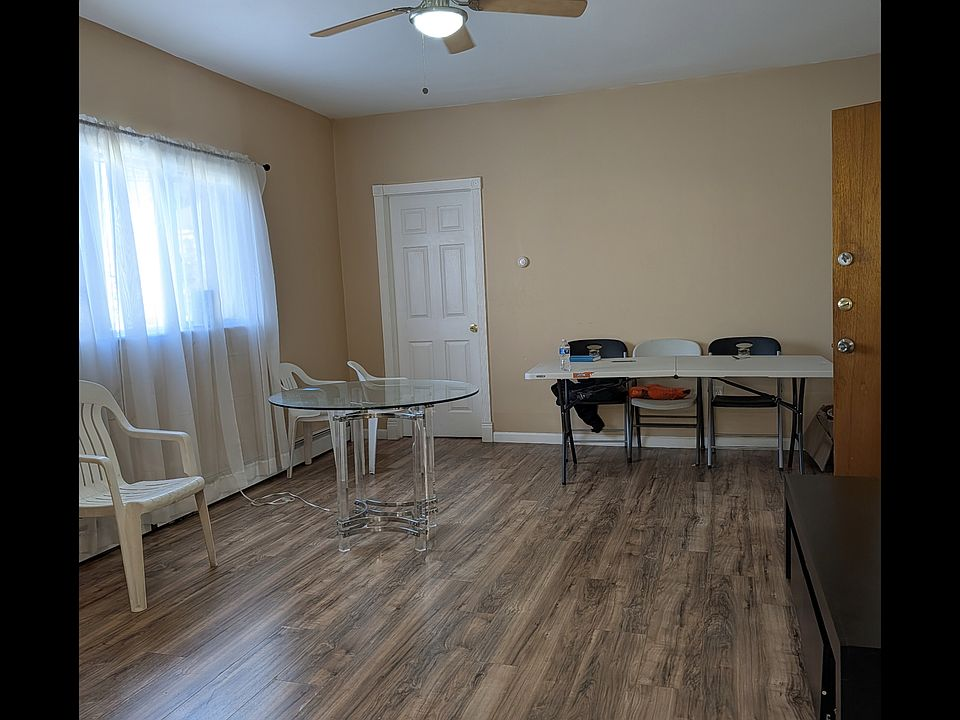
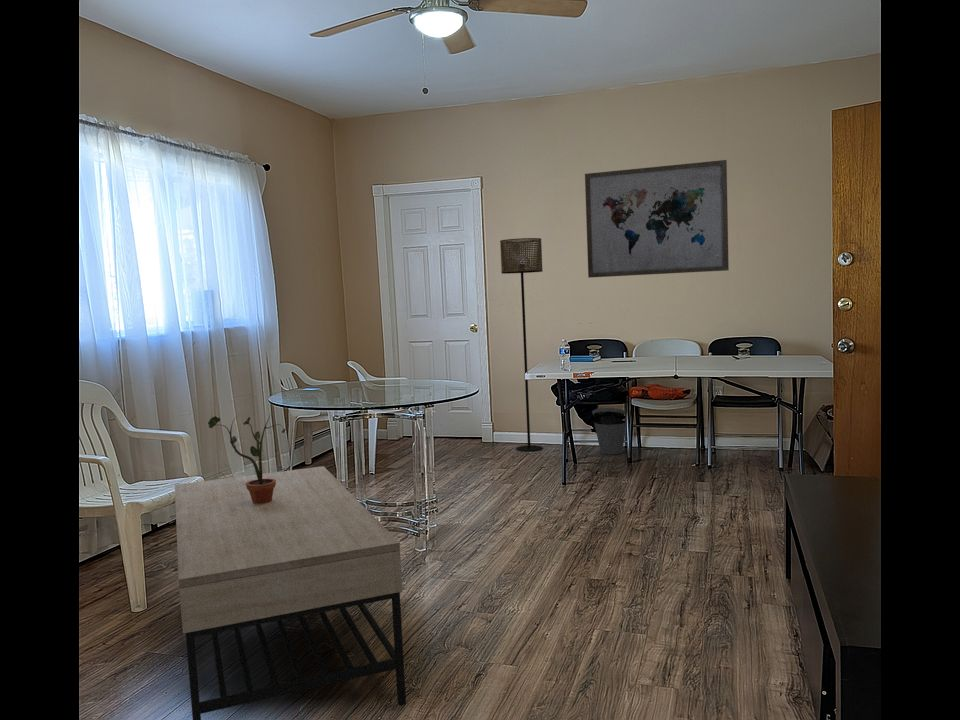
+ potted plant [207,412,286,504]
+ floor lamp [499,237,544,453]
+ wall art [584,159,730,279]
+ coffee table [174,465,407,720]
+ trash can [591,407,626,456]
